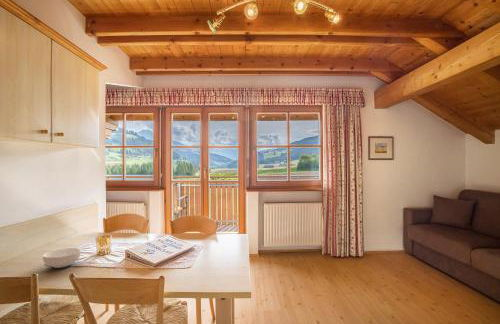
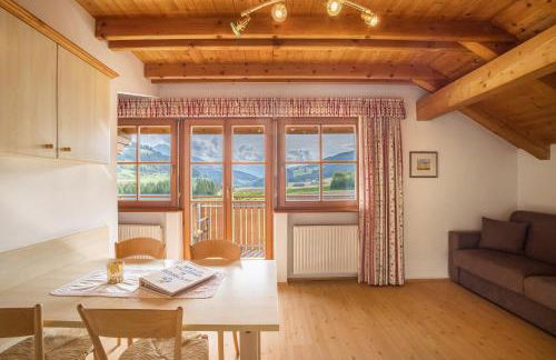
- cereal bowl [42,247,82,269]
